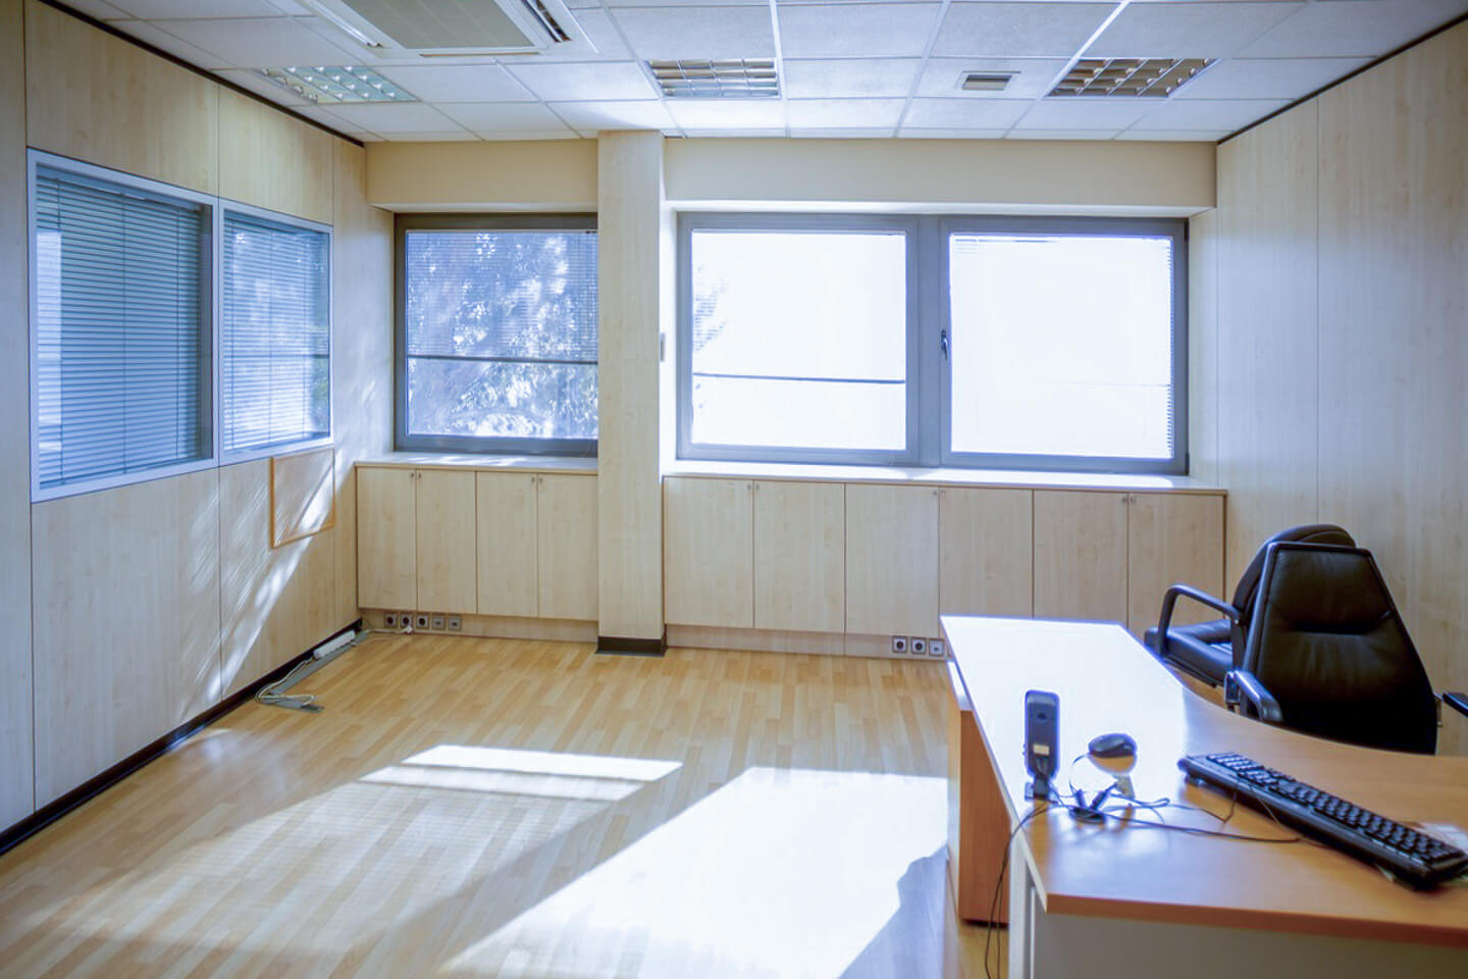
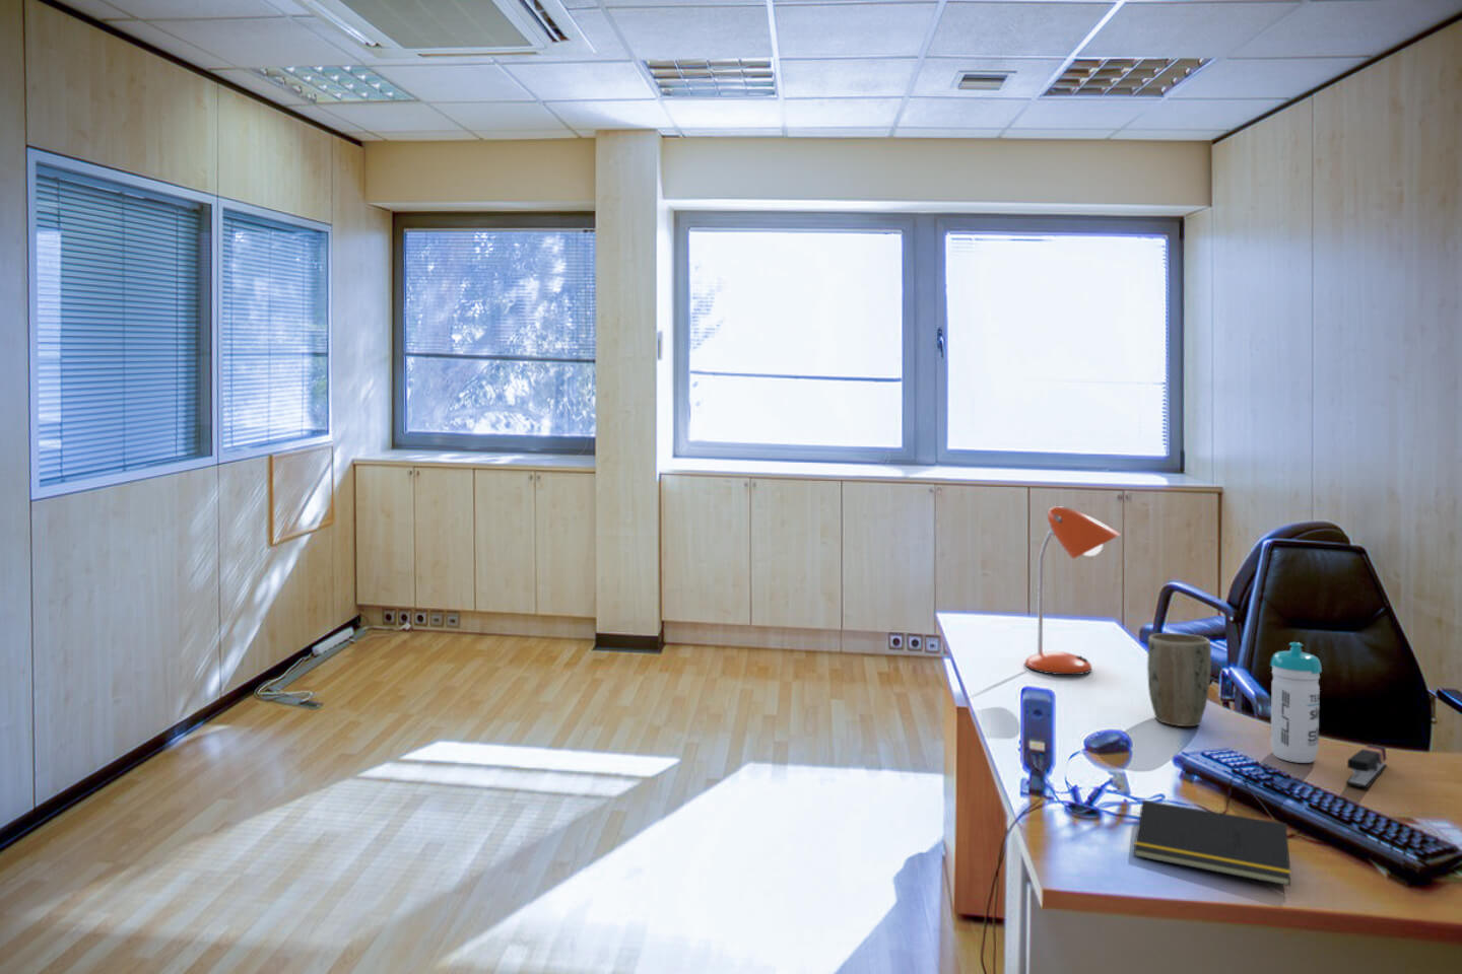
+ notepad [1133,799,1291,887]
+ plant pot [1147,632,1212,727]
+ desk lamp [1025,505,1122,676]
+ stapler [1346,742,1388,789]
+ water bottle [1269,641,1323,764]
